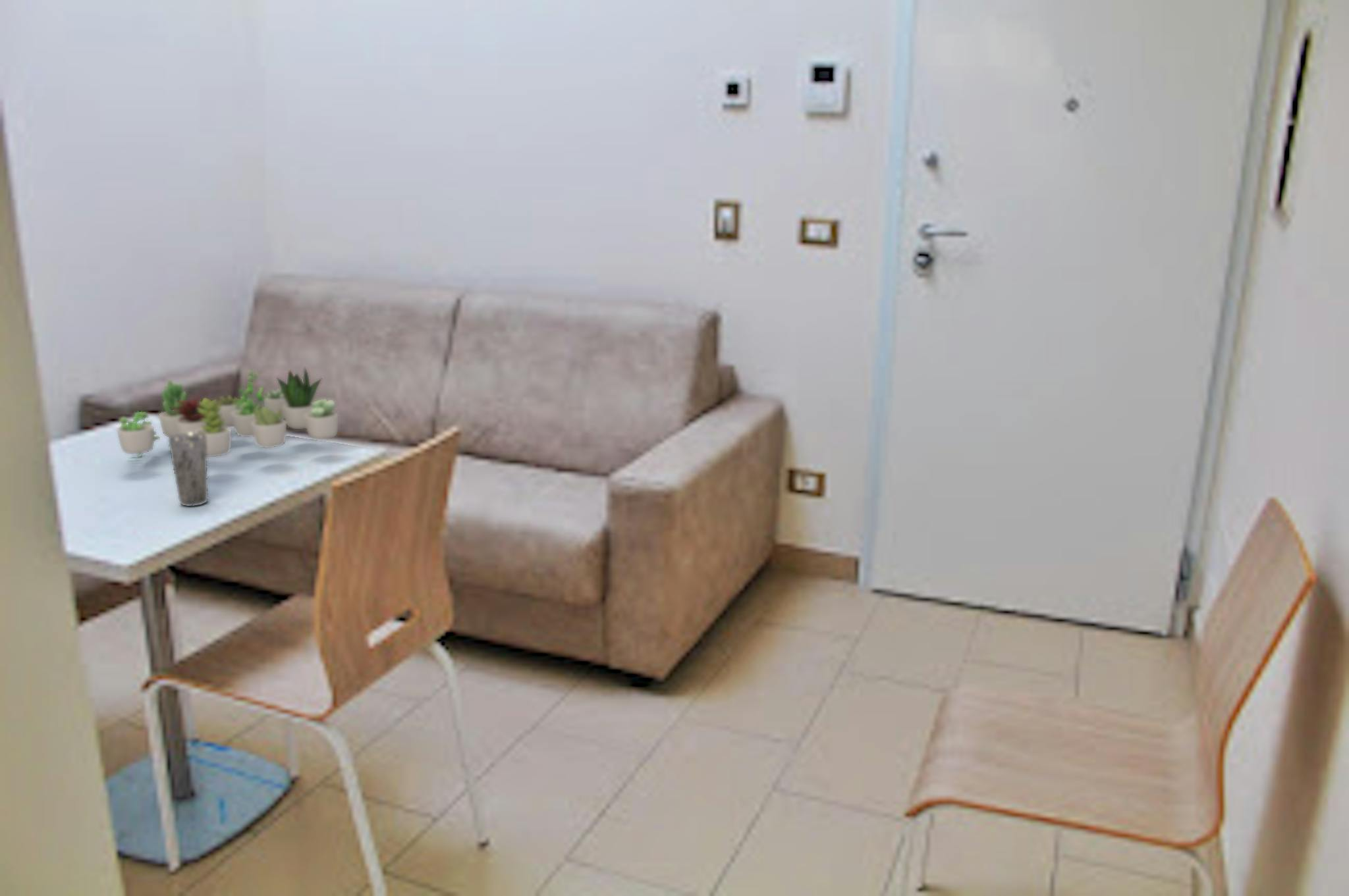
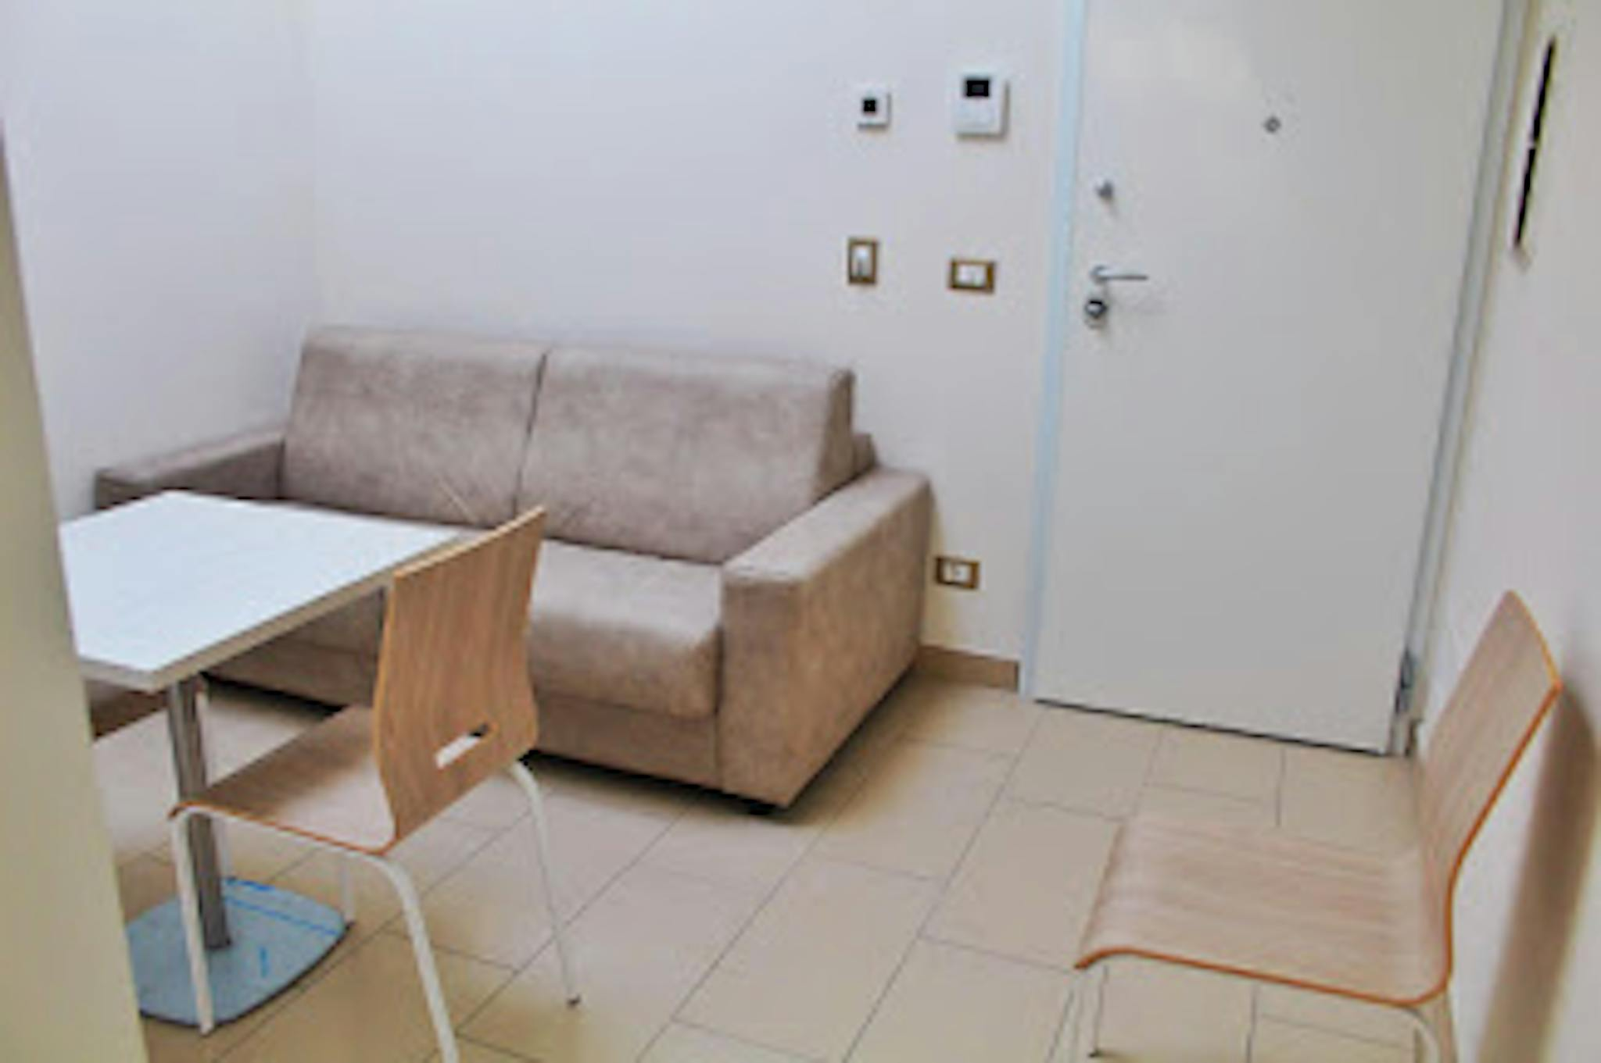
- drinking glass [168,433,209,507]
- succulent plant [117,364,339,458]
